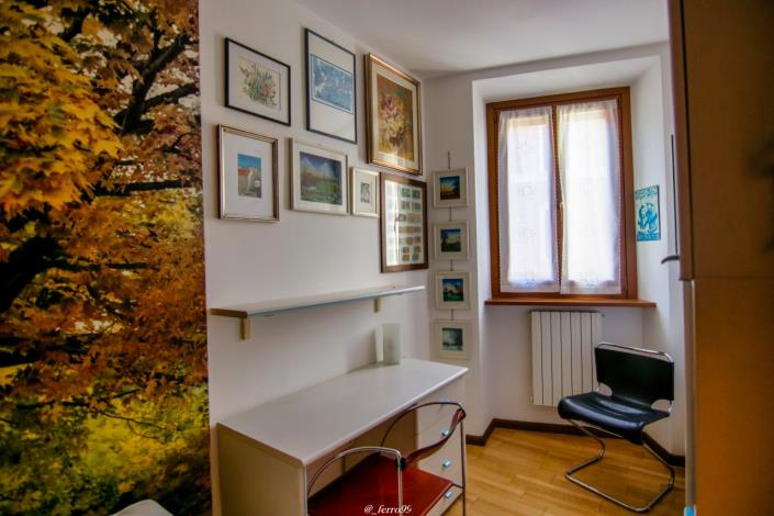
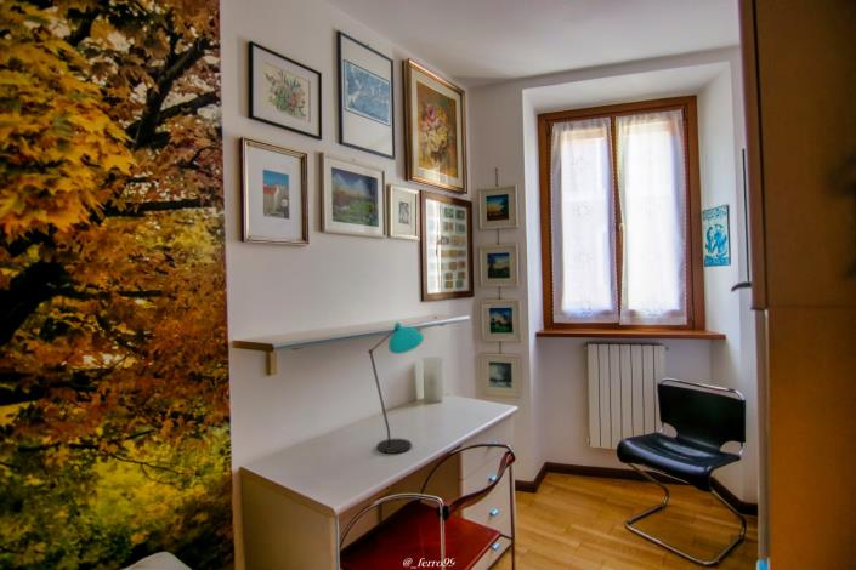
+ desk lamp [367,321,425,455]
